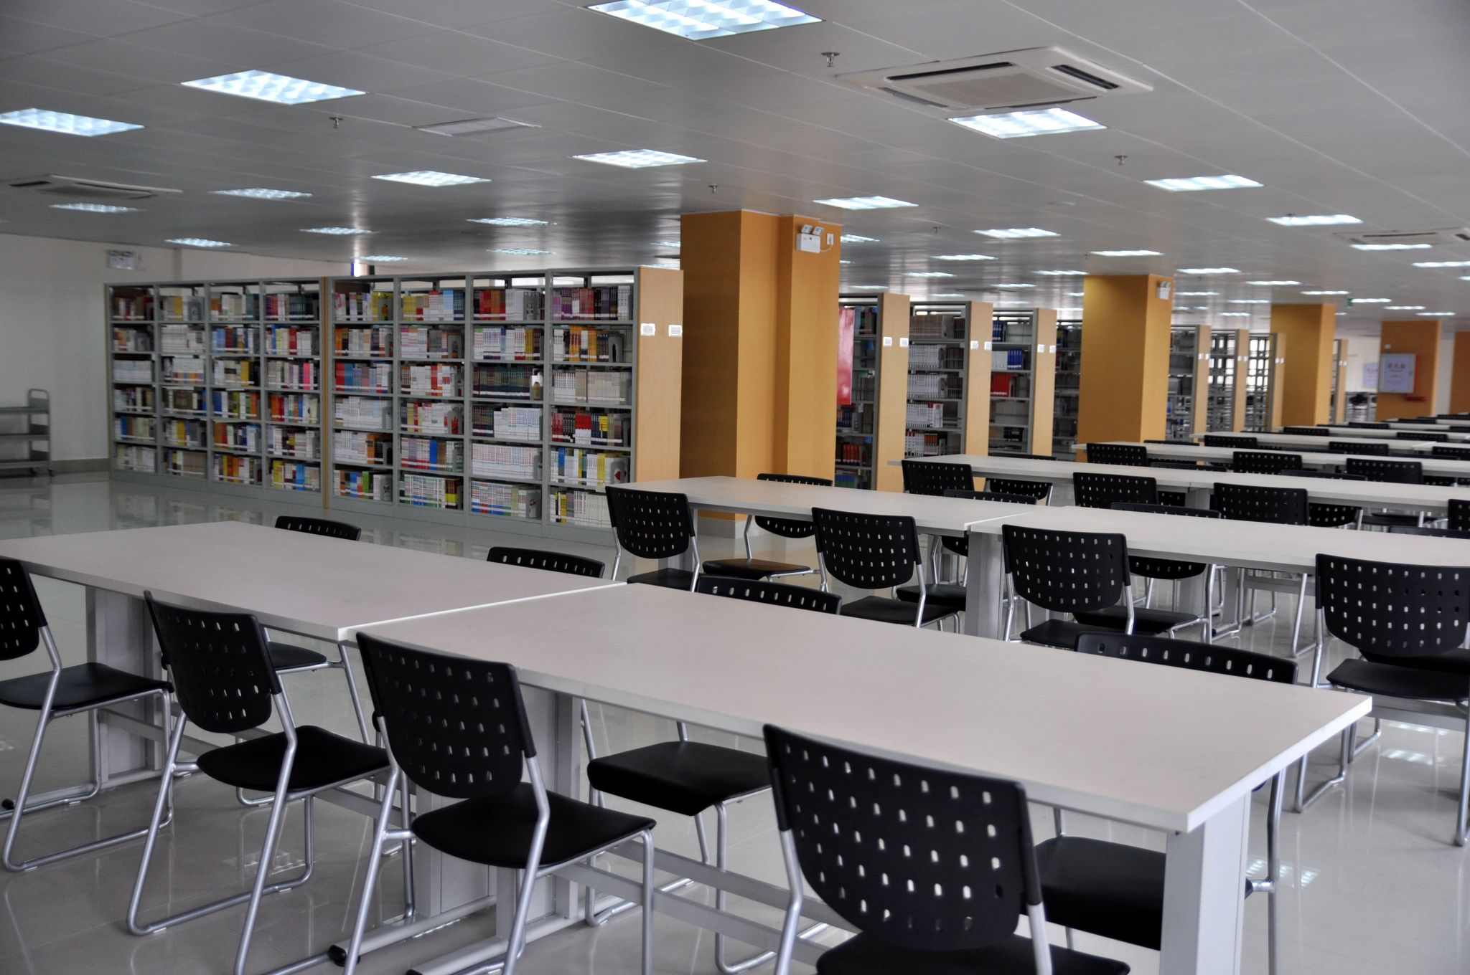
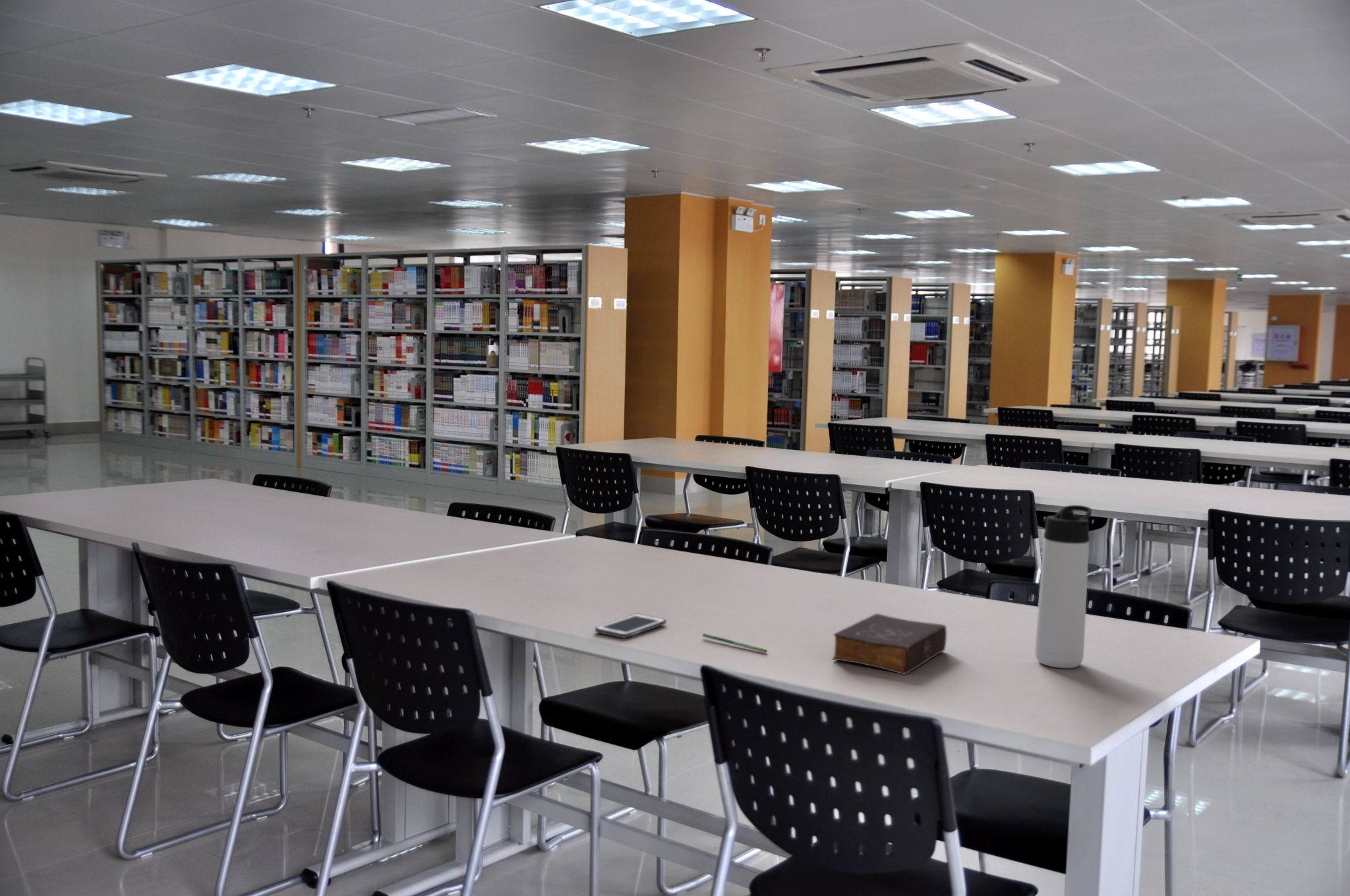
+ pen [702,632,768,654]
+ thermos bottle [1034,505,1092,669]
+ book [832,613,947,675]
+ cell phone [595,613,667,639]
